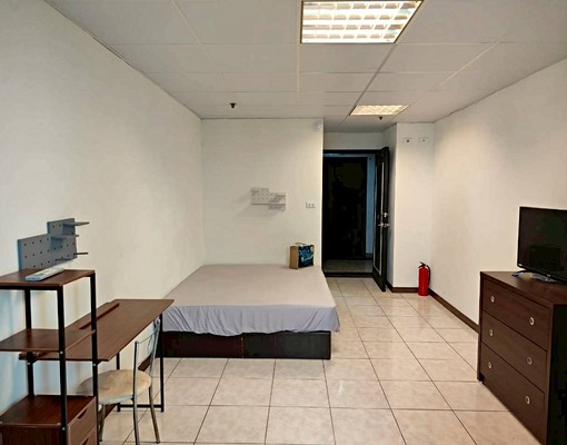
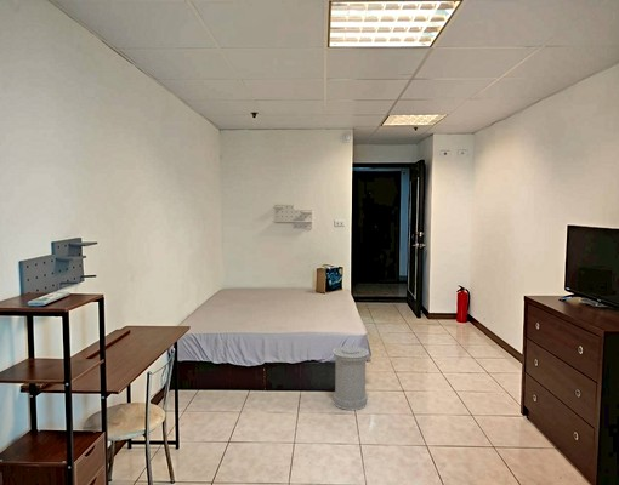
+ trash can [331,344,369,411]
